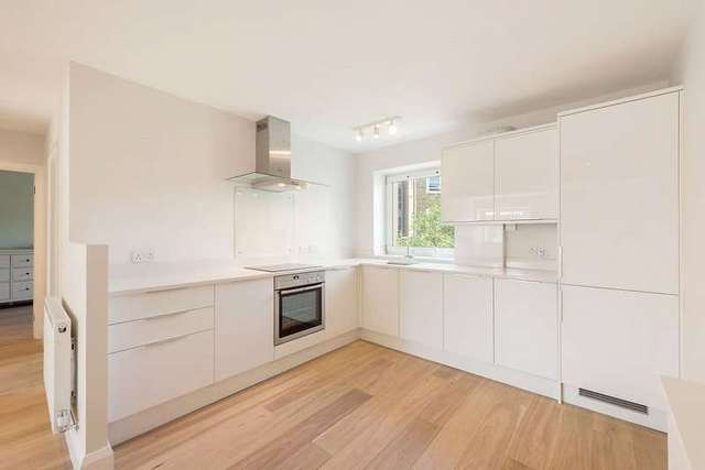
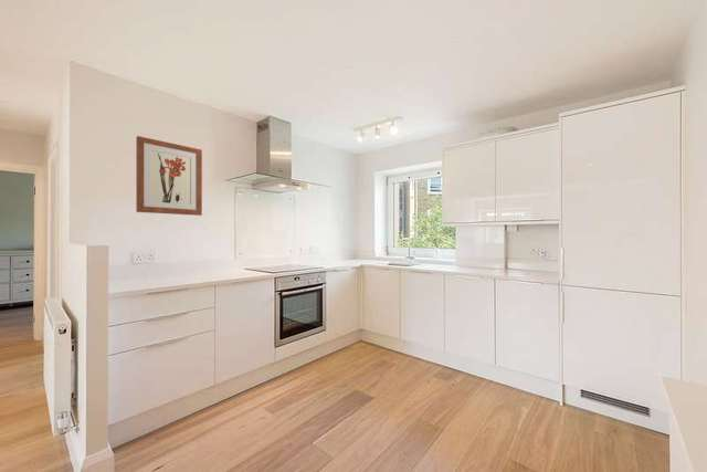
+ wall art [135,135,203,217]
